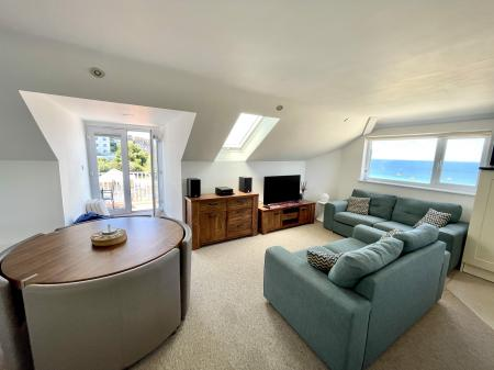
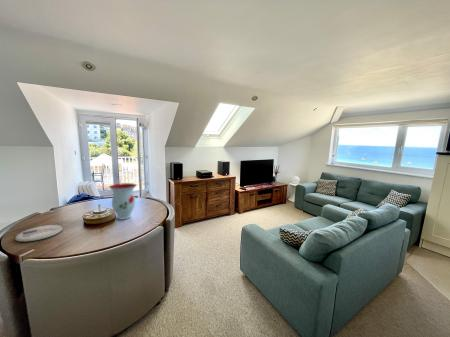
+ plate [14,224,64,243]
+ vase [108,182,138,221]
